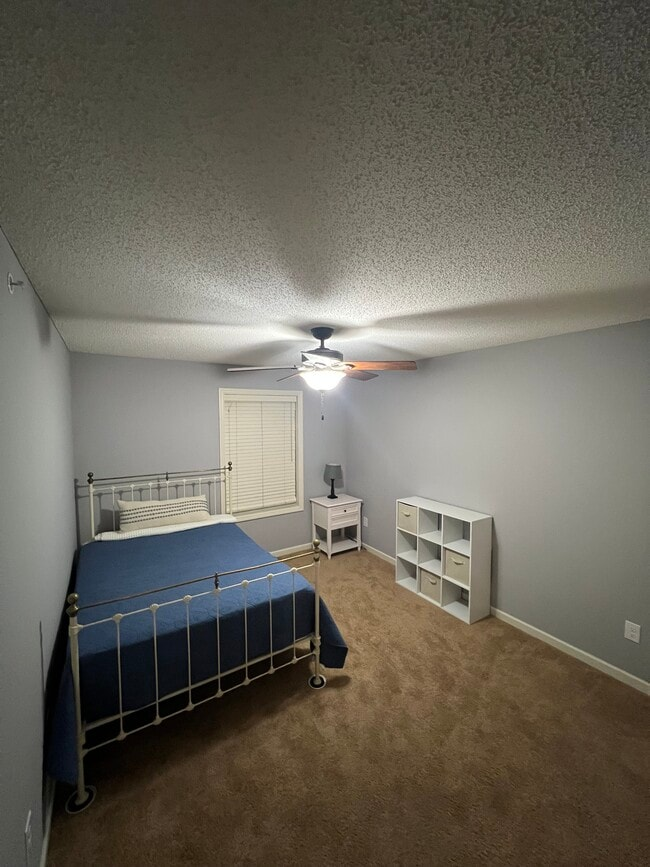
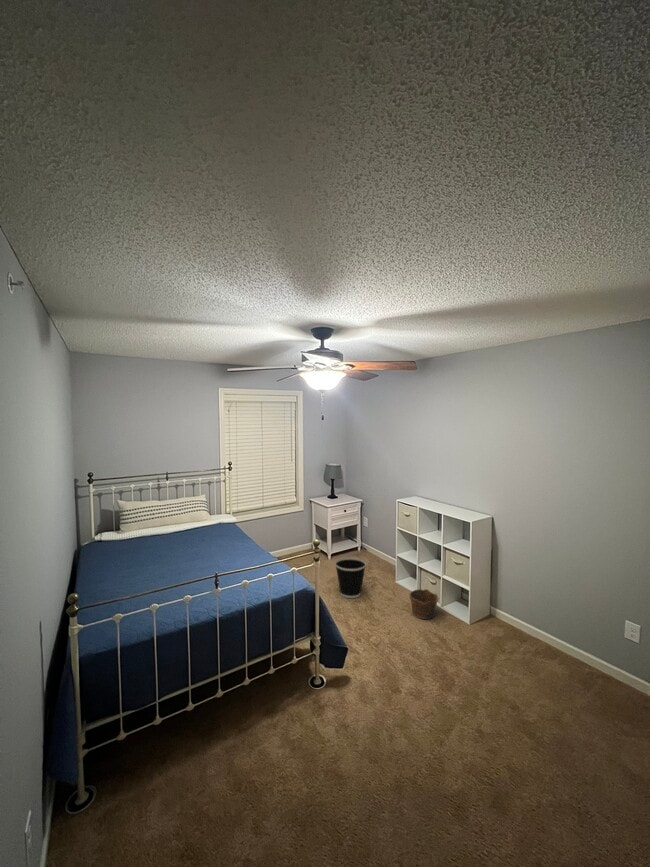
+ wastebasket [334,556,367,599]
+ clay pot [408,588,440,620]
